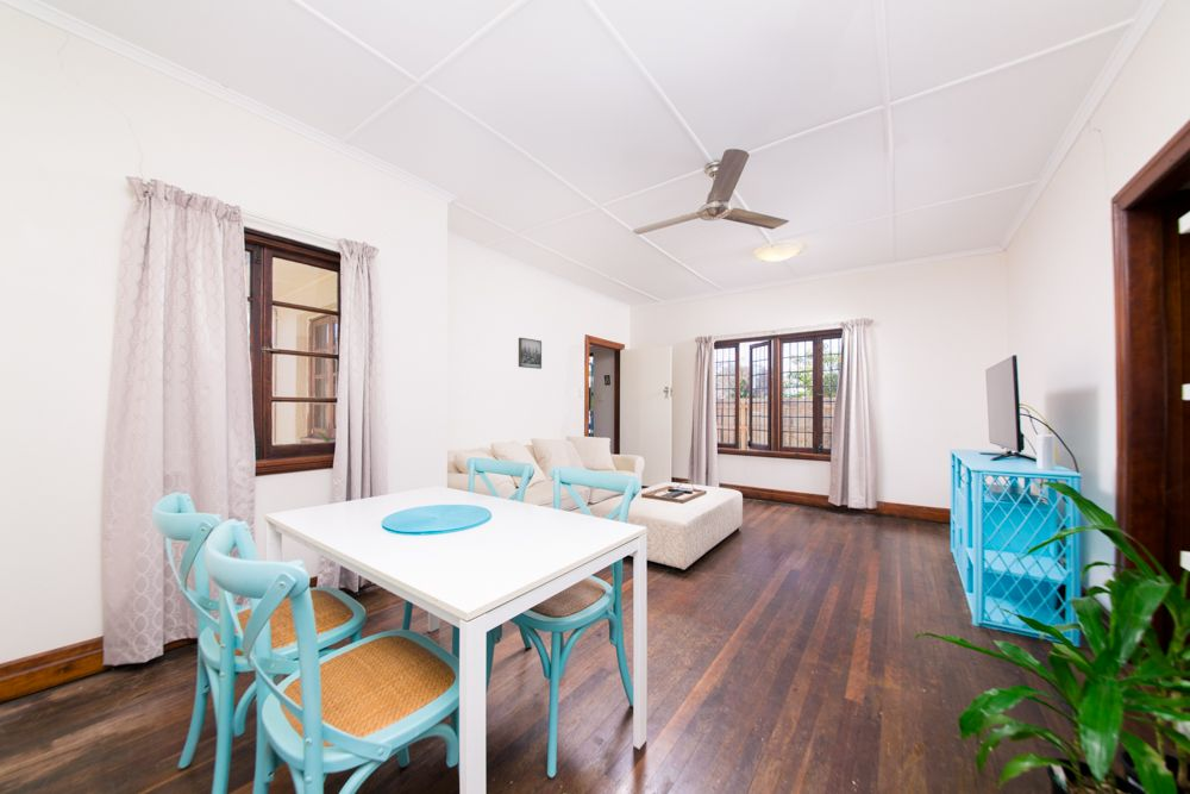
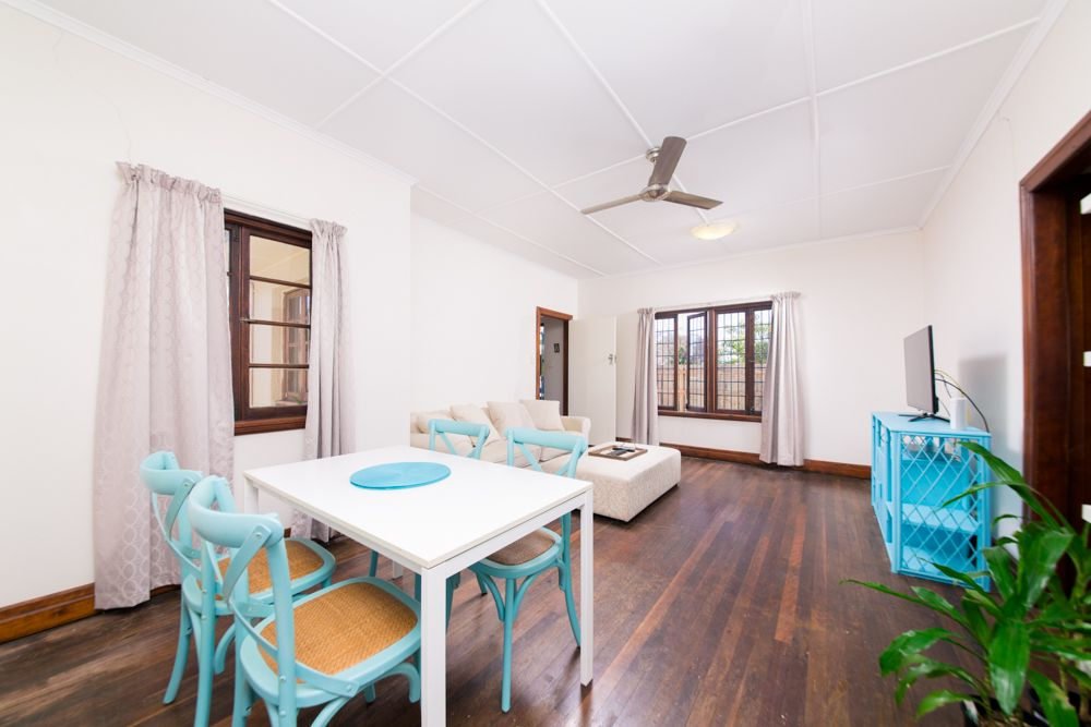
- wall art [518,337,543,370]
